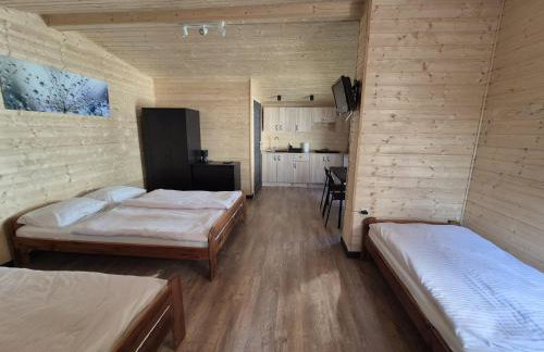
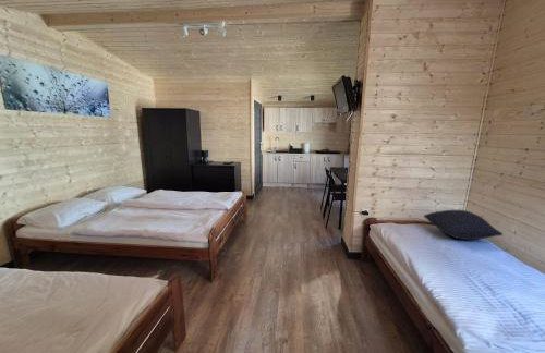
+ pillow [423,209,504,241]
